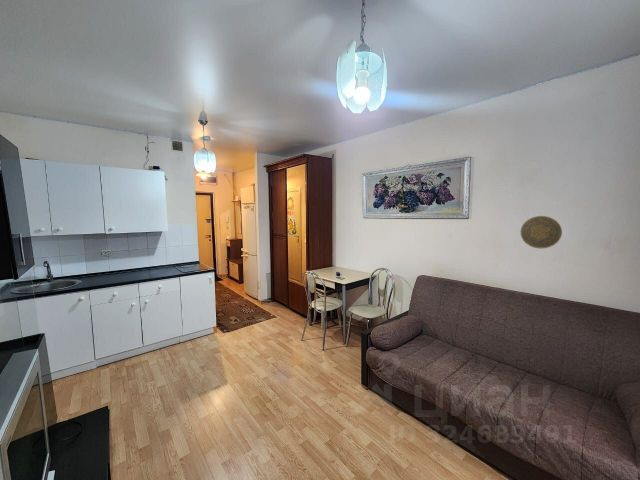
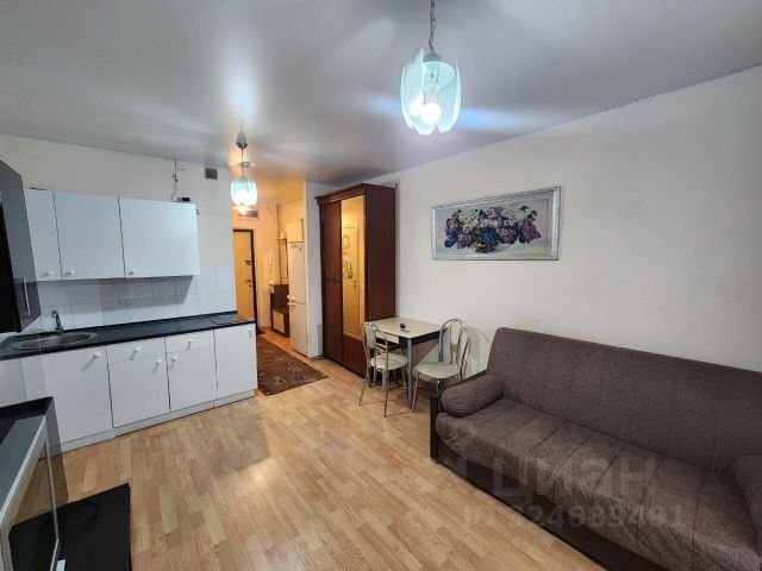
- decorative plate [520,215,563,249]
